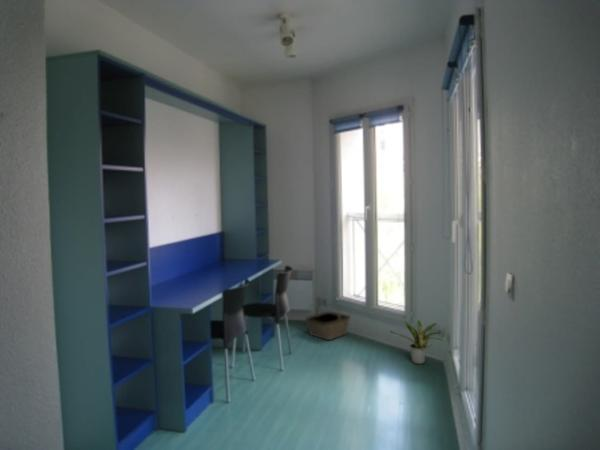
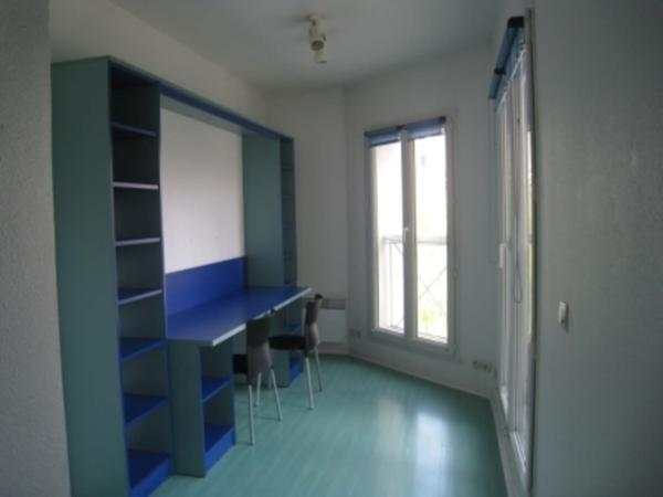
- potted plant [389,319,444,365]
- basket [305,301,351,341]
